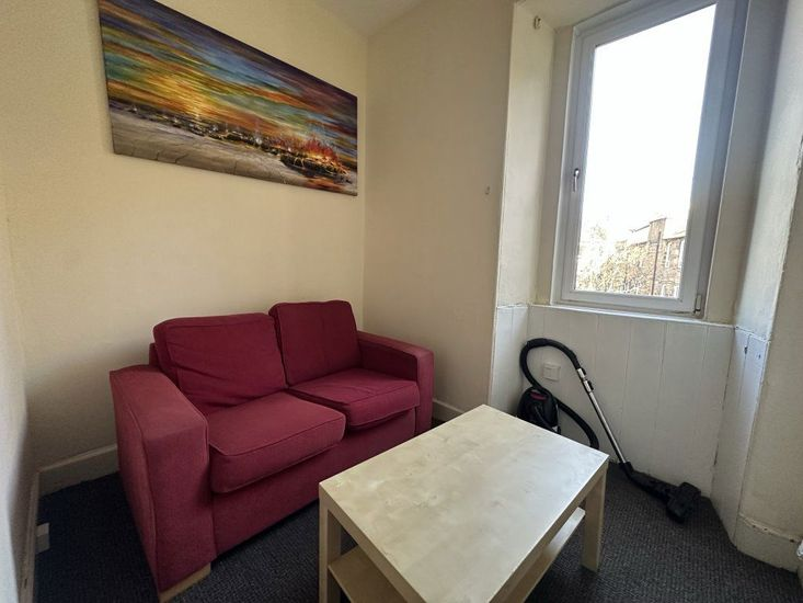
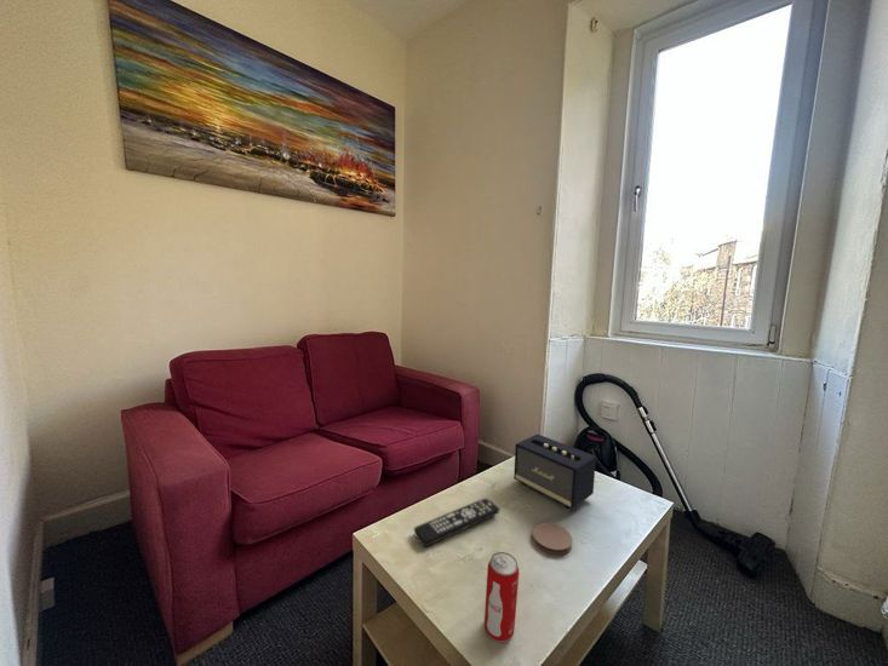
+ speaker [512,432,597,511]
+ remote control [413,496,500,547]
+ beverage can [483,551,520,643]
+ coaster [531,522,573,556]
